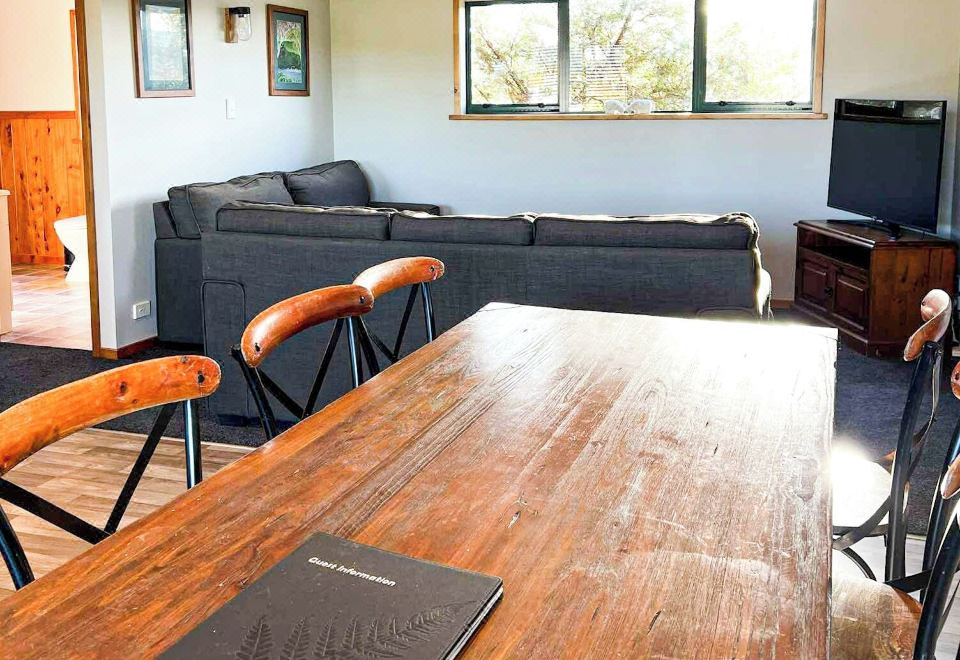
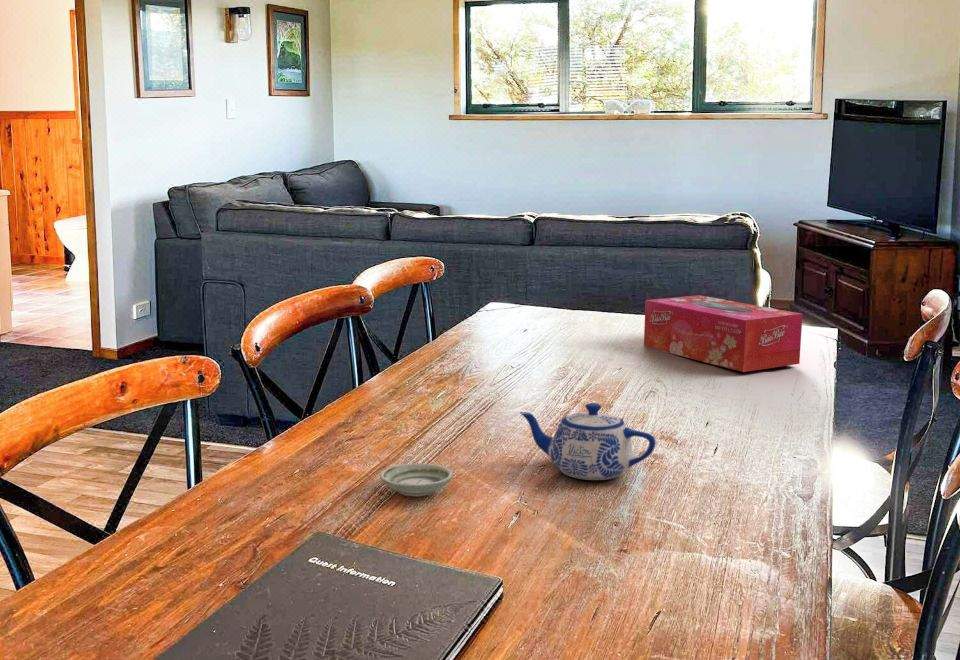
+ teapot [518,402,657,481]
+ saucer [379,462,454,497]
+ tissue box [643,294,803,373]
